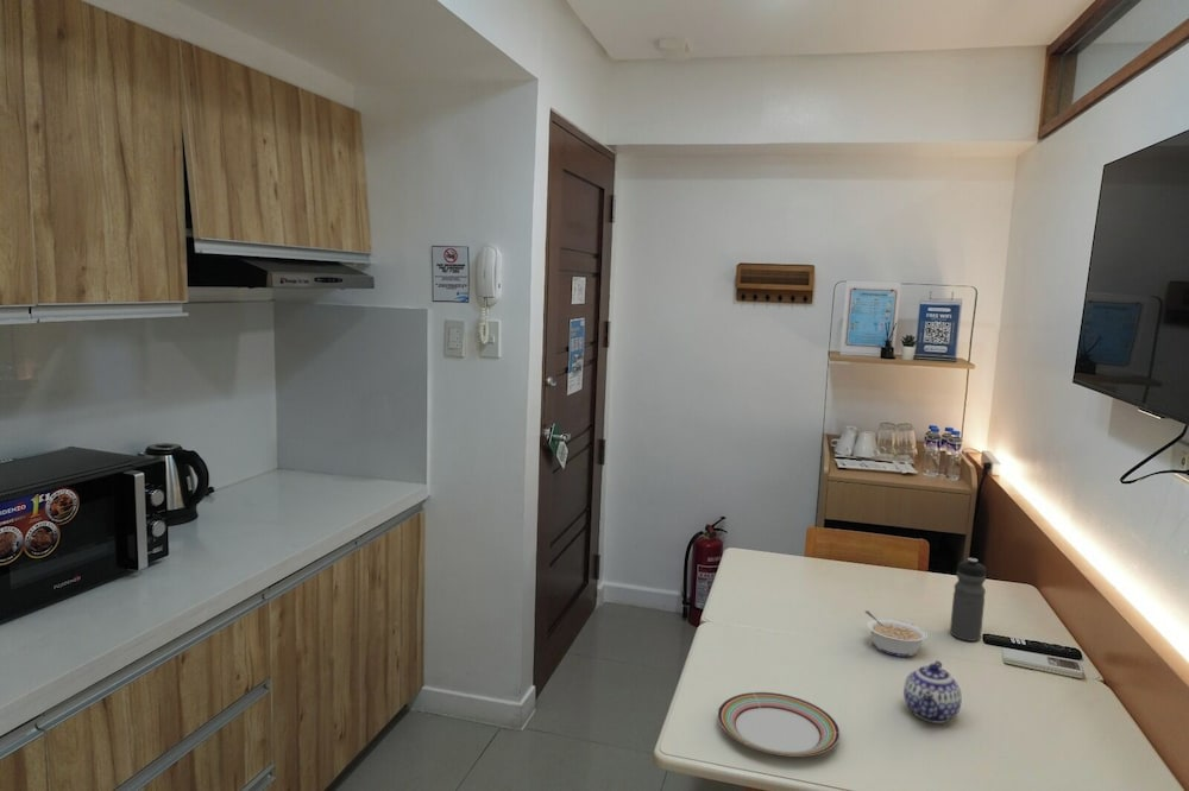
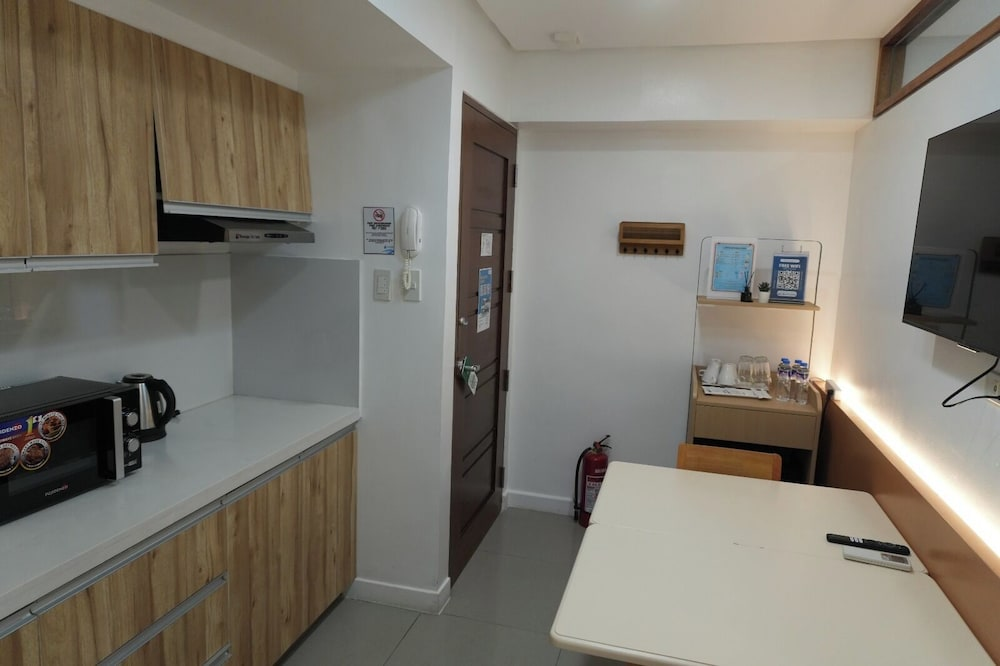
- water bottle [949,557,987,643]
- teapot [902,659,963,724]
- plate [717,691,841,758]
- legume [863,609,929,657]
